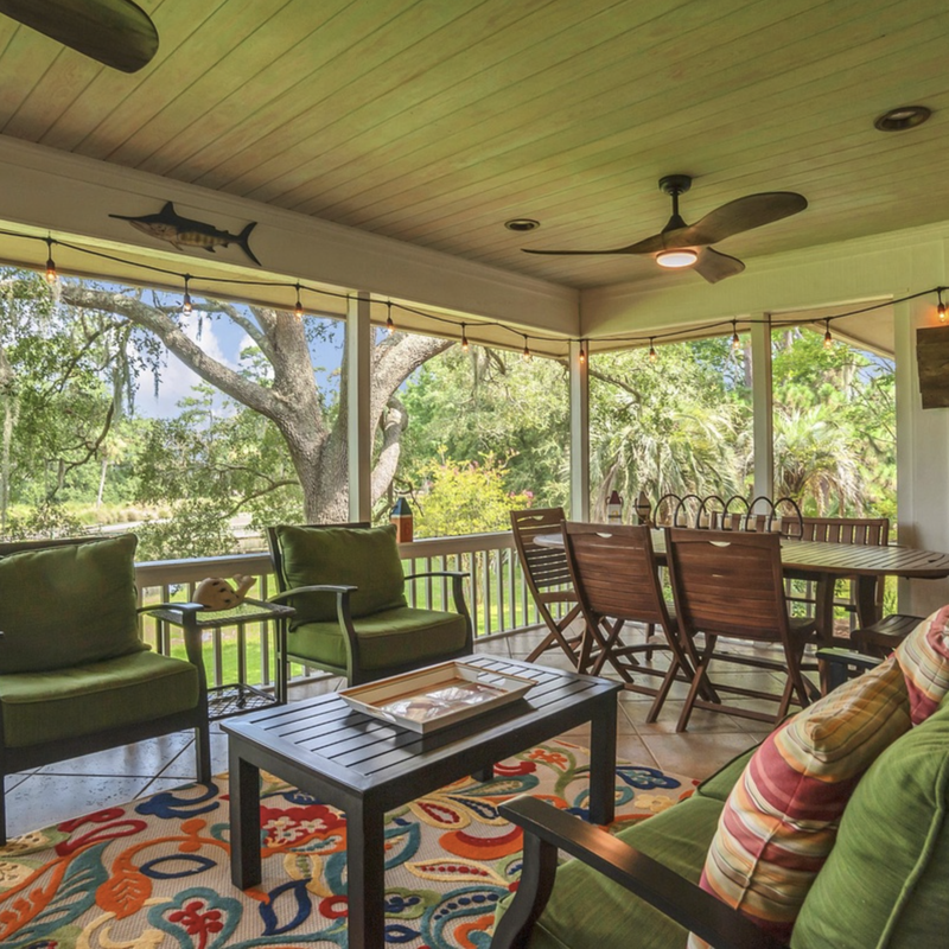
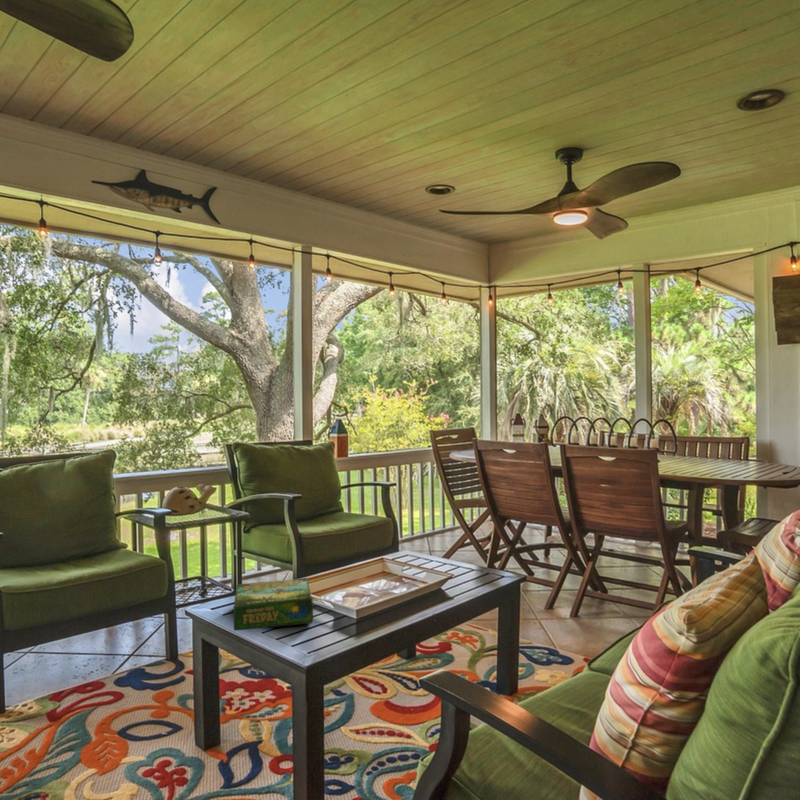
+ board game [232,577,314,632]
